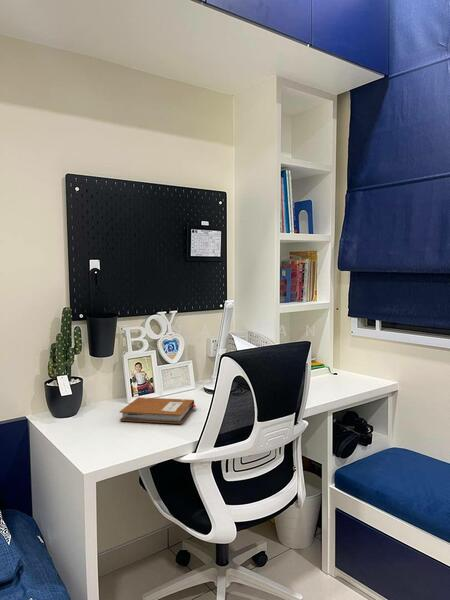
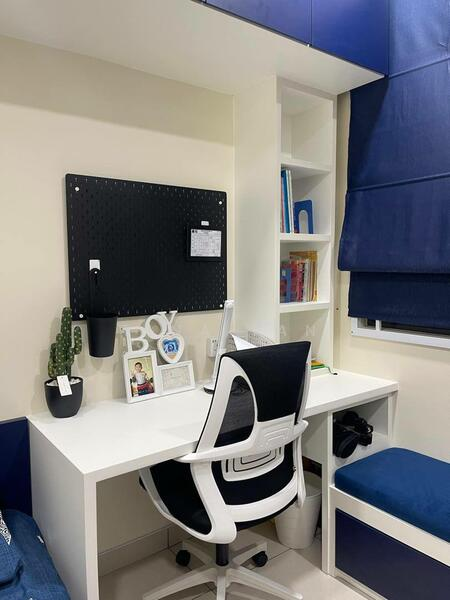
- notebook [119,396,197,425]
